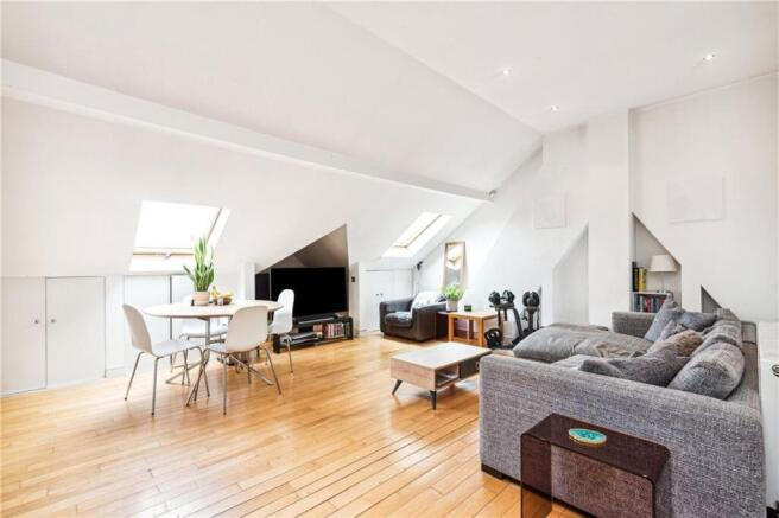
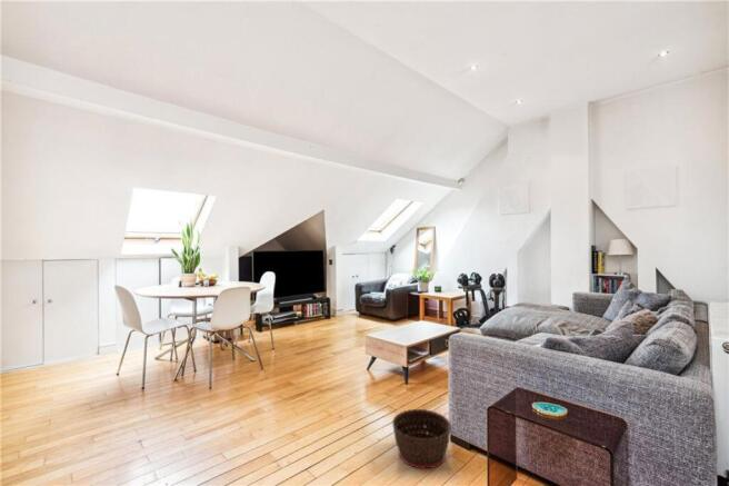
+ basket [391,408,452,469]
